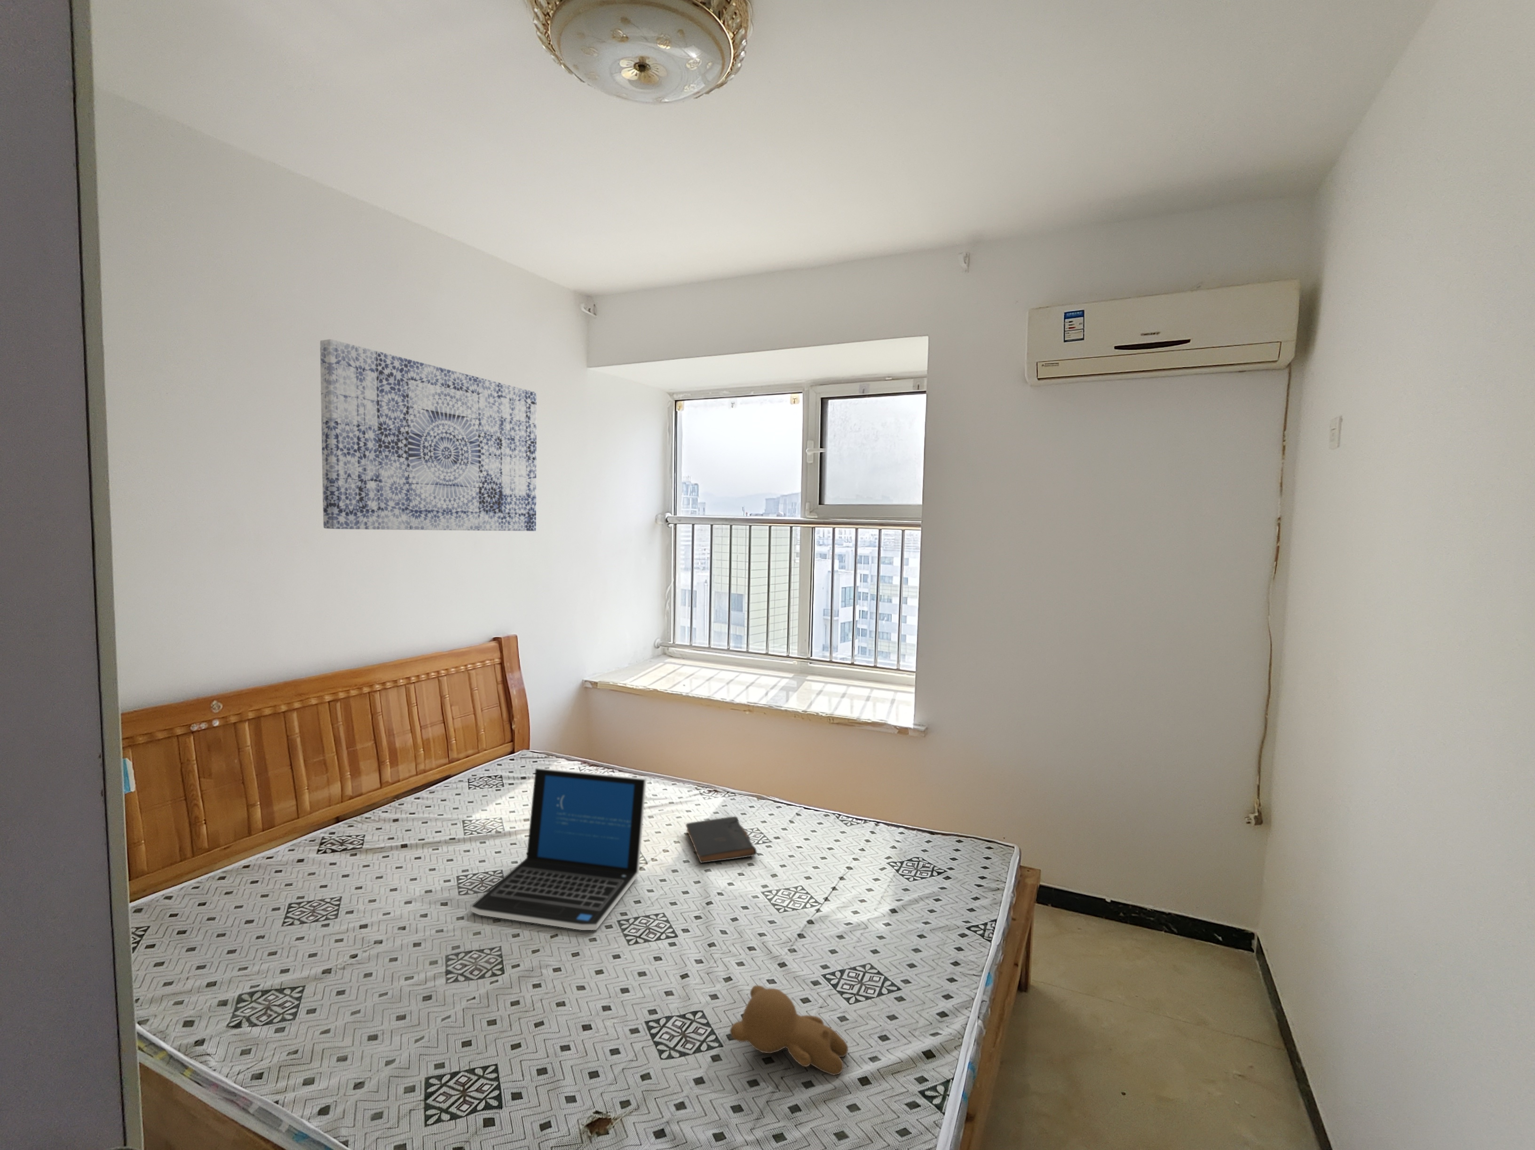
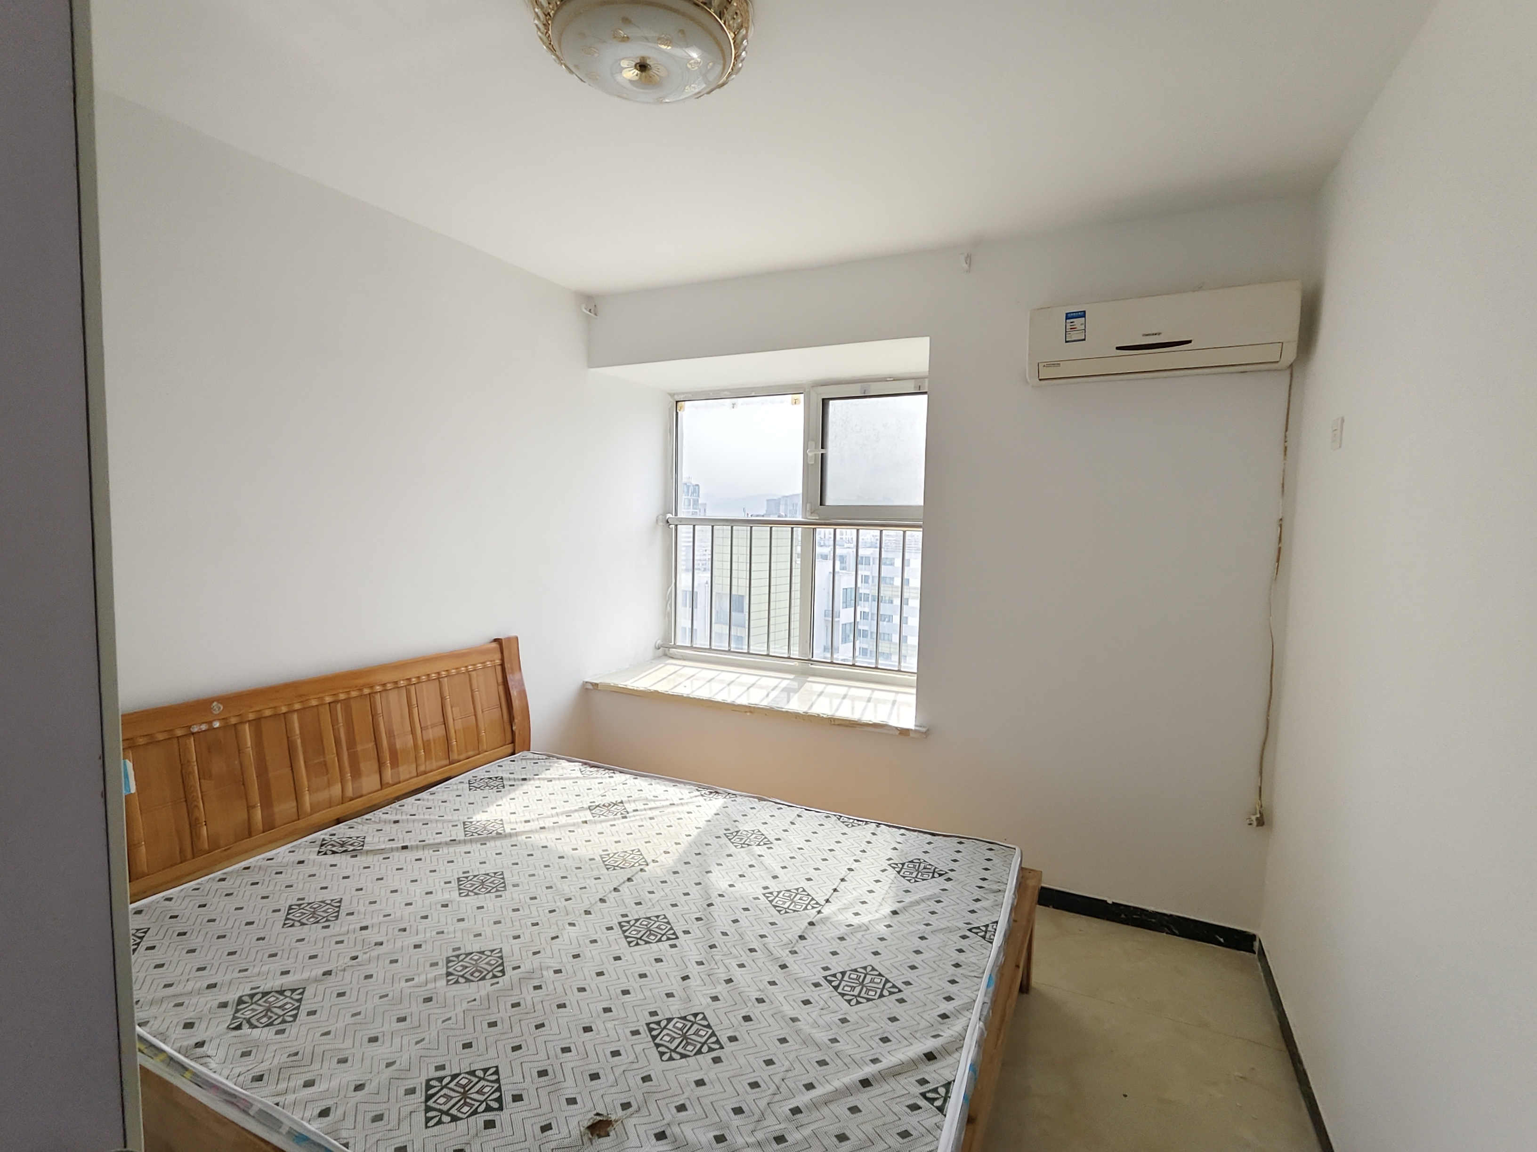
- book [685,815,757,864]
- teddy bear [729,985,848,1076]
- wall art [320,338,537,532]
- laptop [470,767,647,930]
